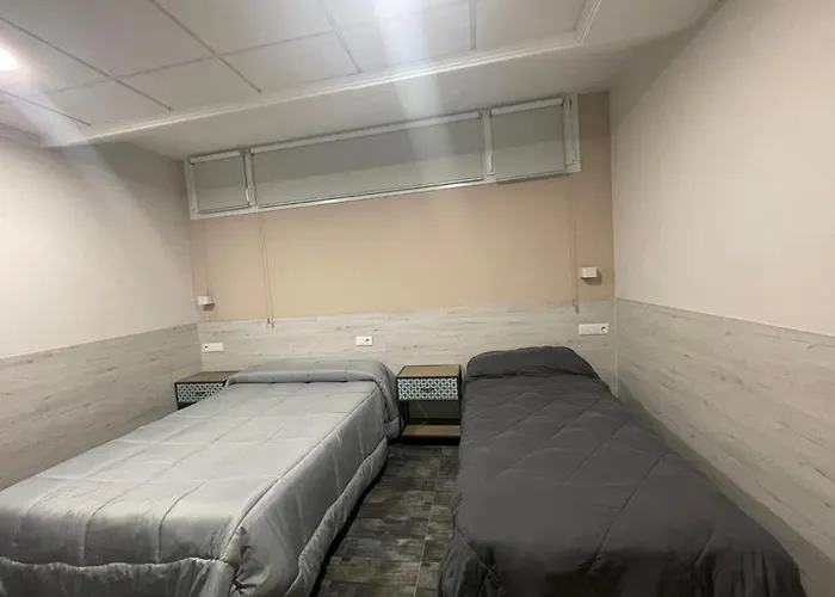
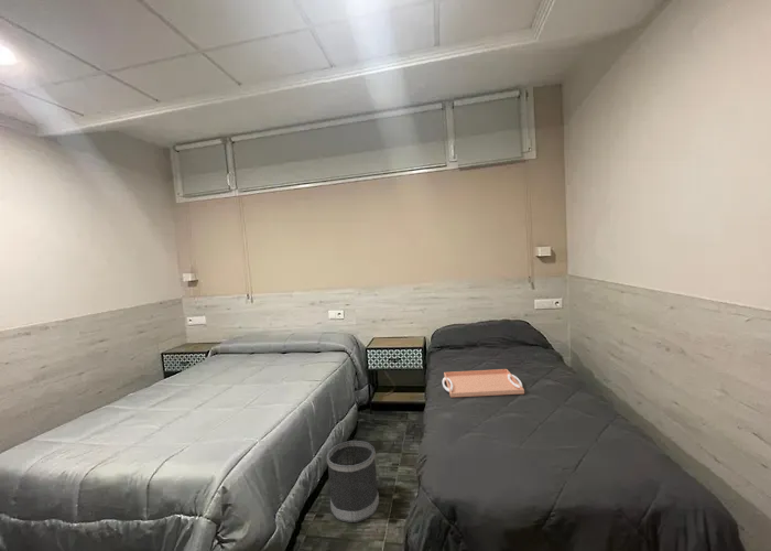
+ serving tray [442,368,525,399]
+ wastebasket [325,440,380,523]
